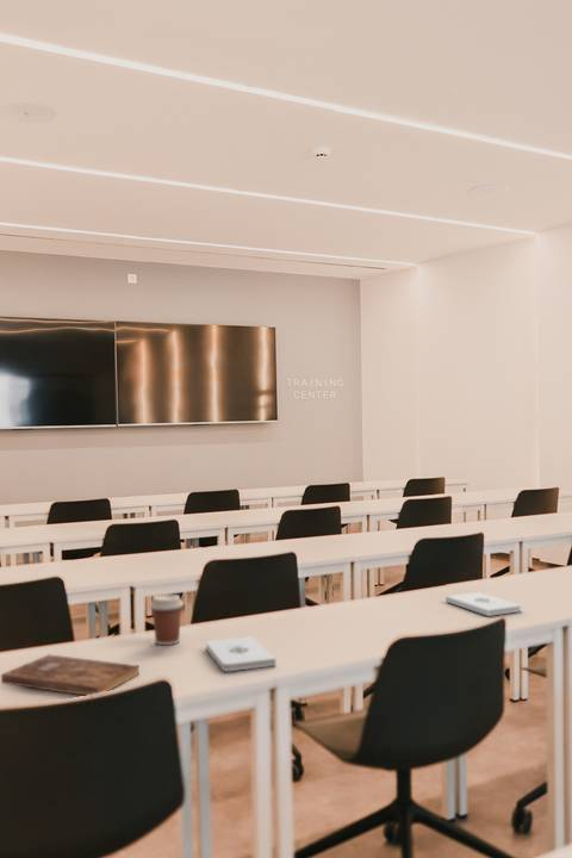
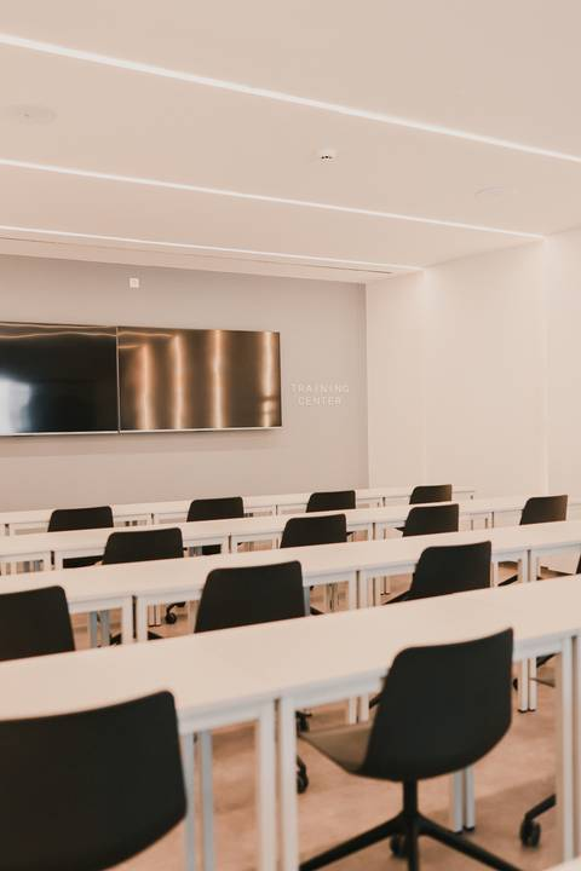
- notepad [444,591,522,617]
- notepad [205,635,278,672]
- bible [0,653,141,697]
- coffee cup [149,593,185,646]
